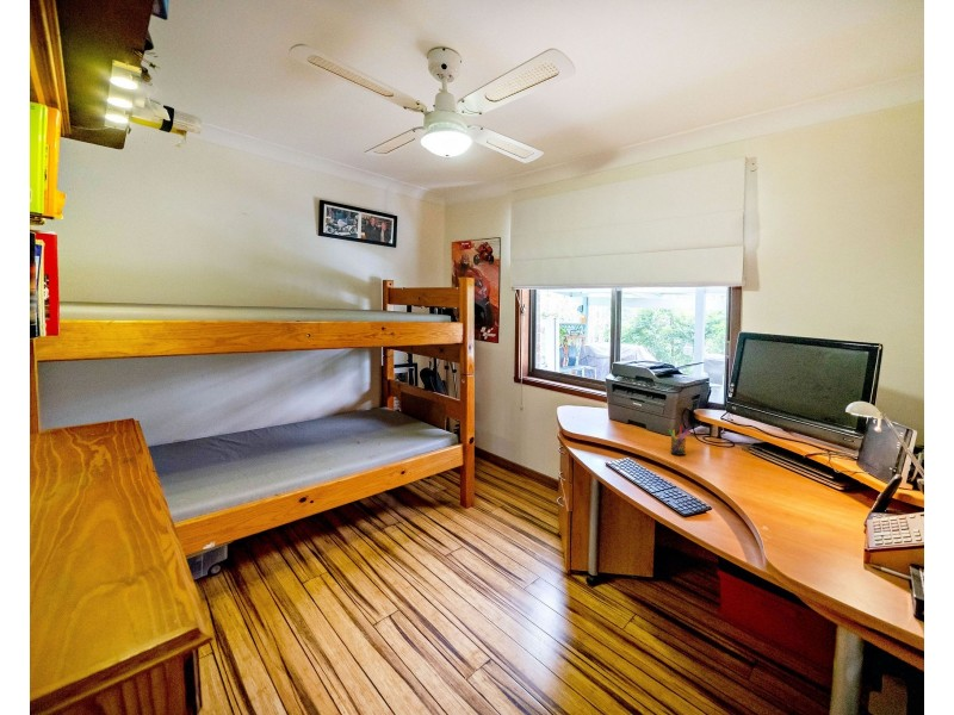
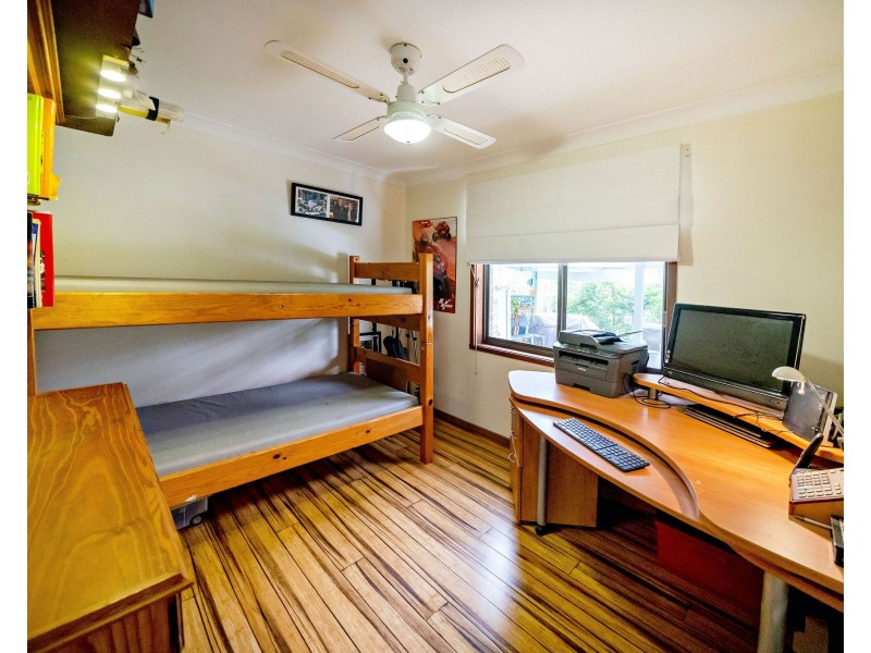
- pen holder [667,424,689,456]
